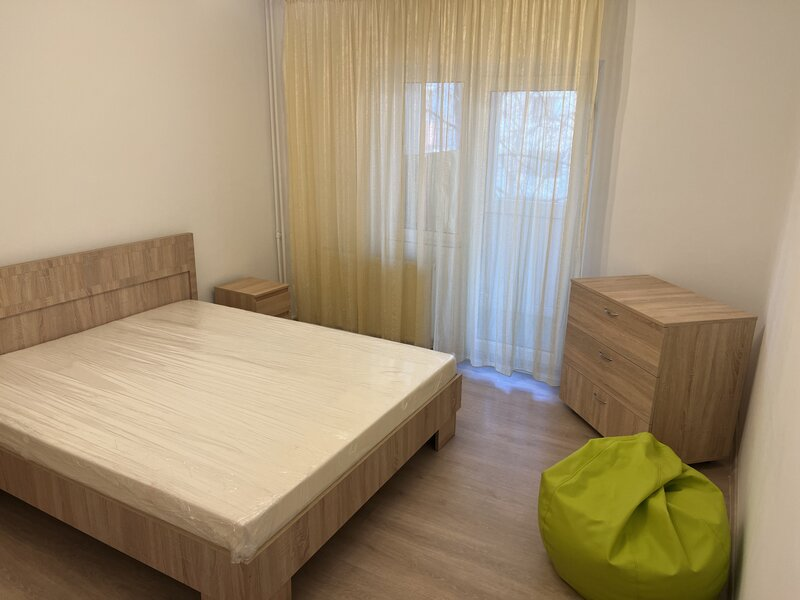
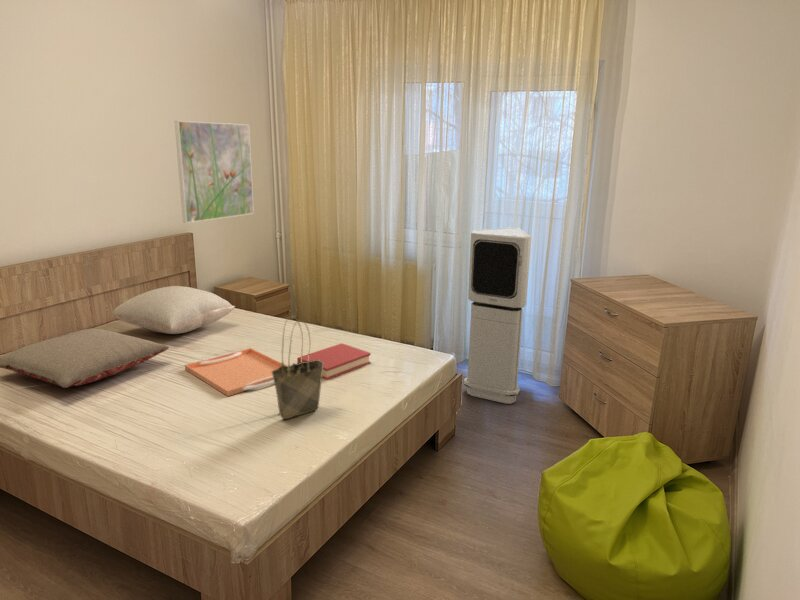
+ pillow [0,327,170,389]
+ tote bag [271,315,324,420]
+ hardback book [296,342,372,381]
+ pillow [111,285,236,335]
+ serving tray [184,347,288,397]
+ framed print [174,120,255,224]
+ air purifier [463,226,532,405]
